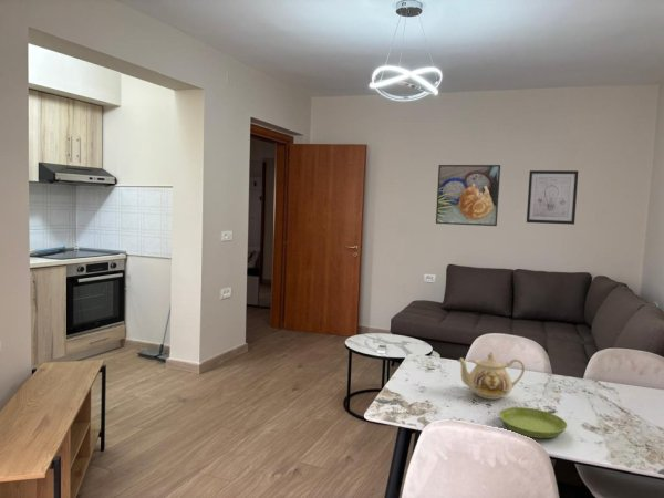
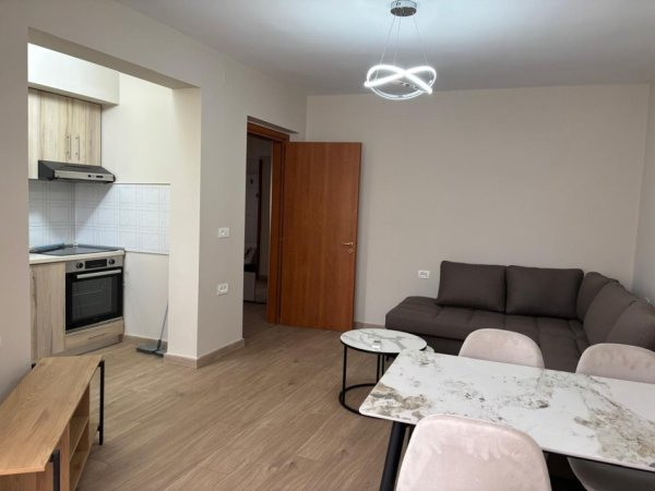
- wall art [526,169,579,226]
- saucer [498,406,568,439]
- teapot [456,351,526,401]
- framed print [435,164,501,227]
